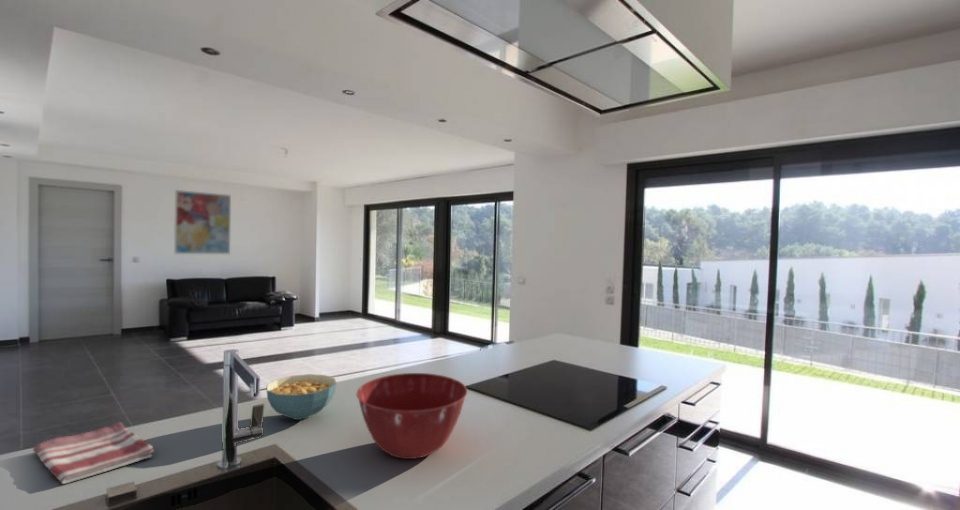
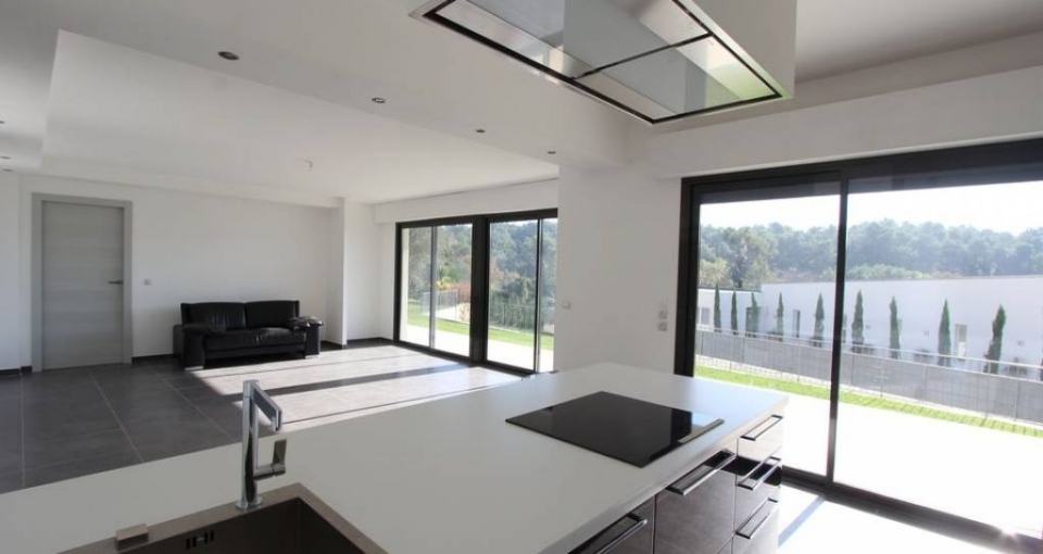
- mixing bowl [356,372,468,460]
- wall art [173,189,232,255]
- dish towel [32,421,155,485]
- cereal bowl [265,373,338,421]
